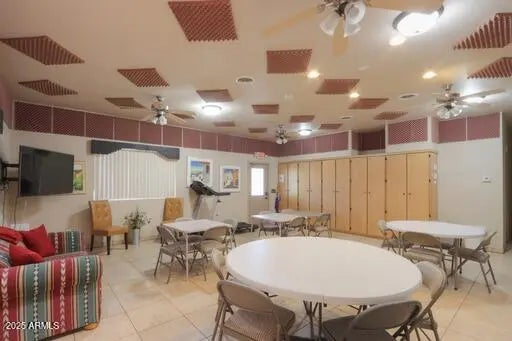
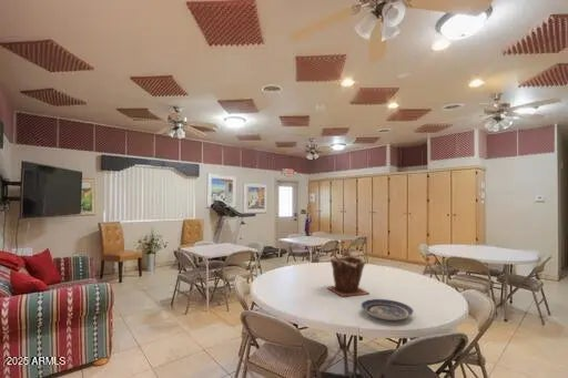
+ plate [361,298,415,321]
+ plant pot [326,255,371,297]
